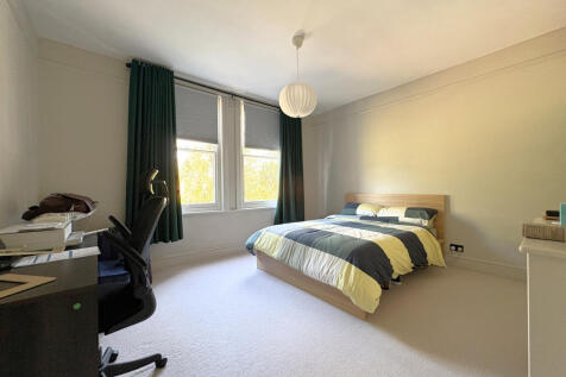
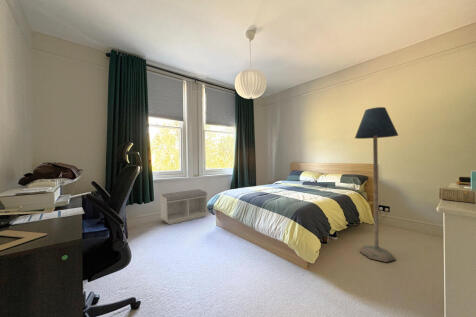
+ bench [159,188,209,225]
+ floor lamp [354,106,400,263]
